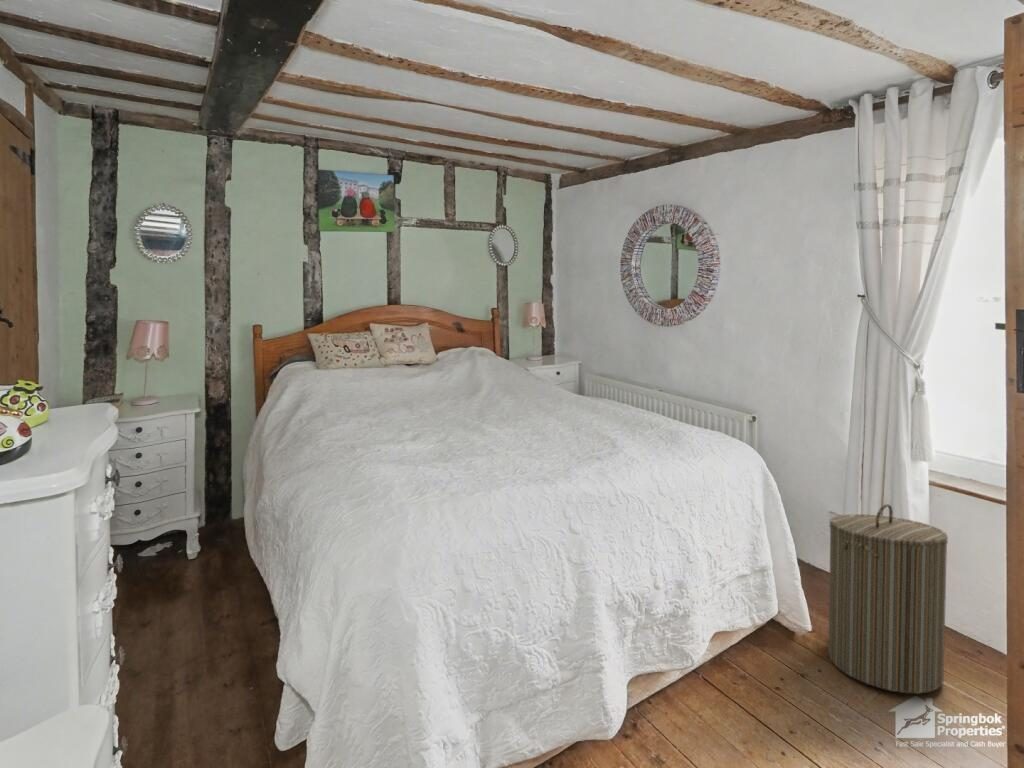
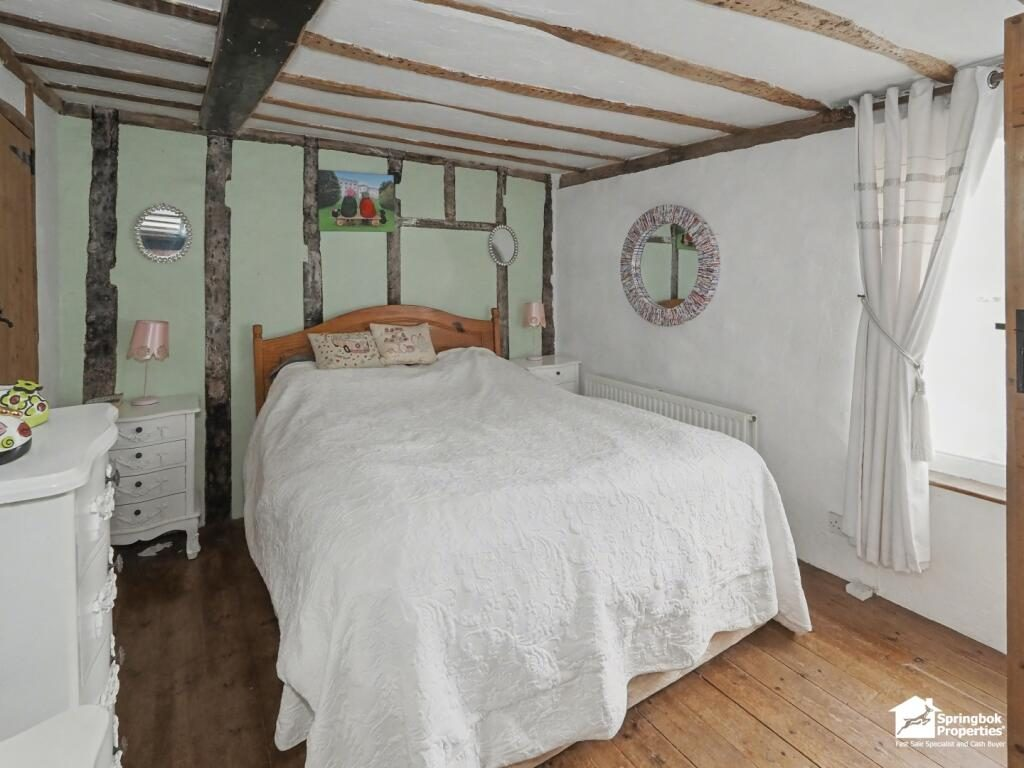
- laundry hamper [827,503,949,695]
